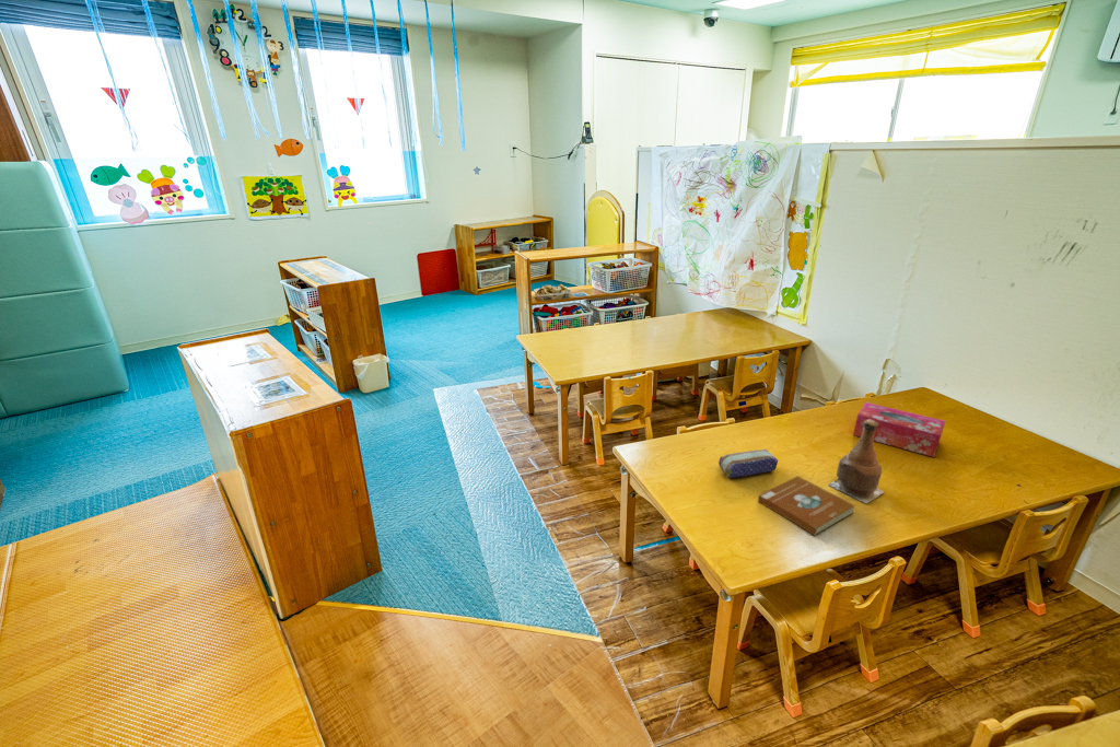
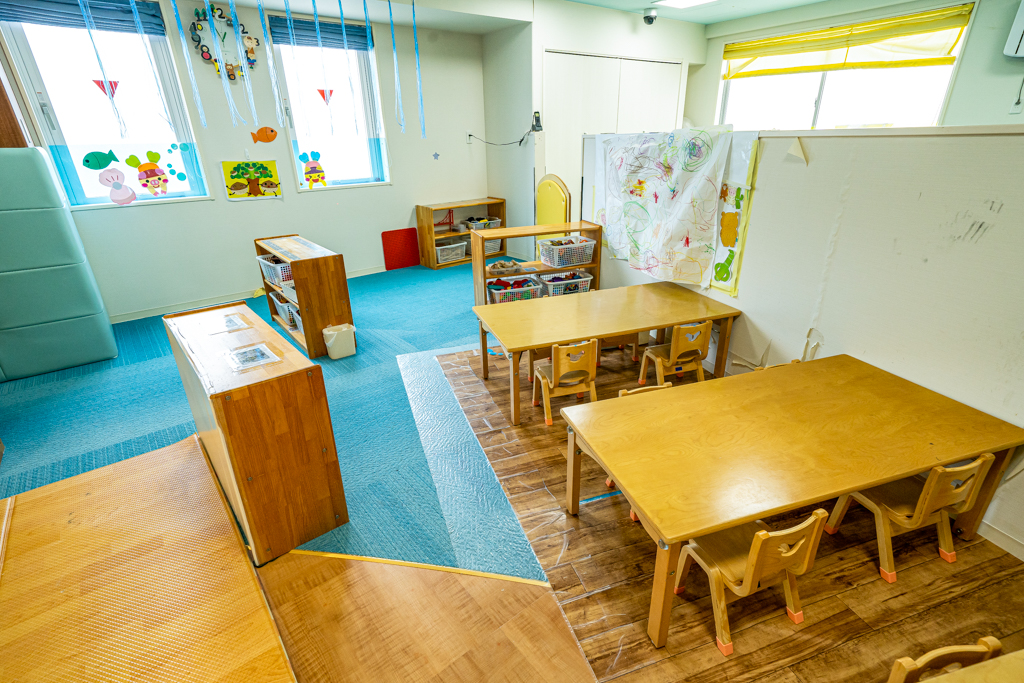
- bottle [828,420,885,505]
- book [757,475,856,537]
- tissue box [852,401,946,458]
- pencil case [718,448,779,479]
